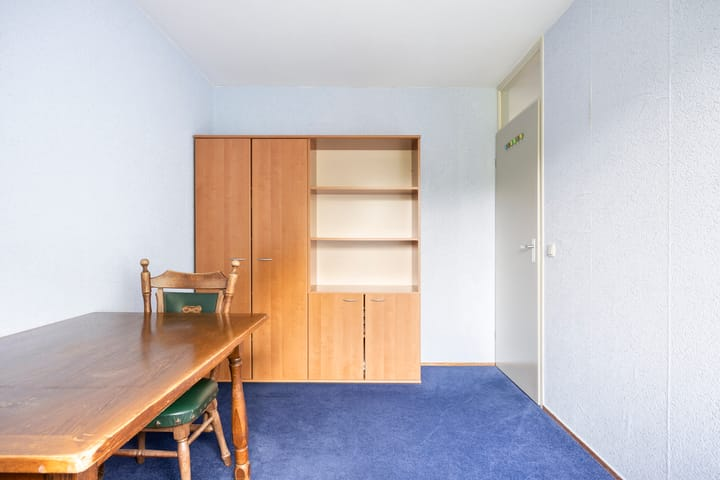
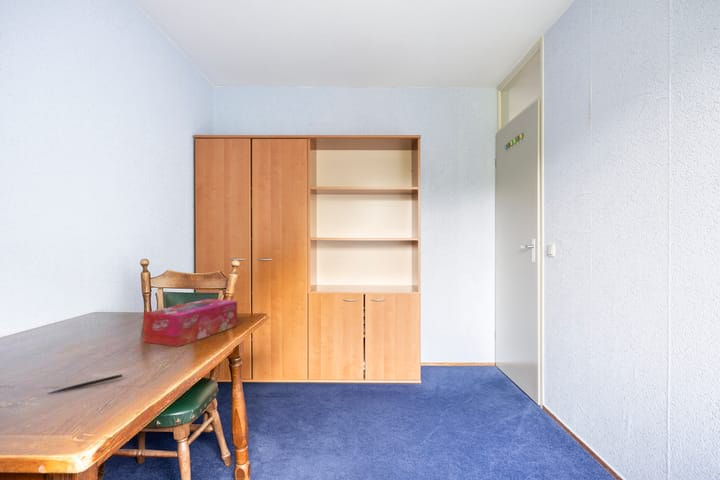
+ tissue box [143,298,238,348]
+ pen [46,373,123,395]
